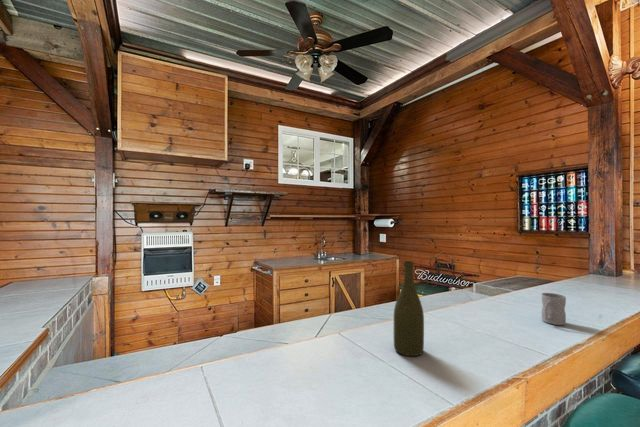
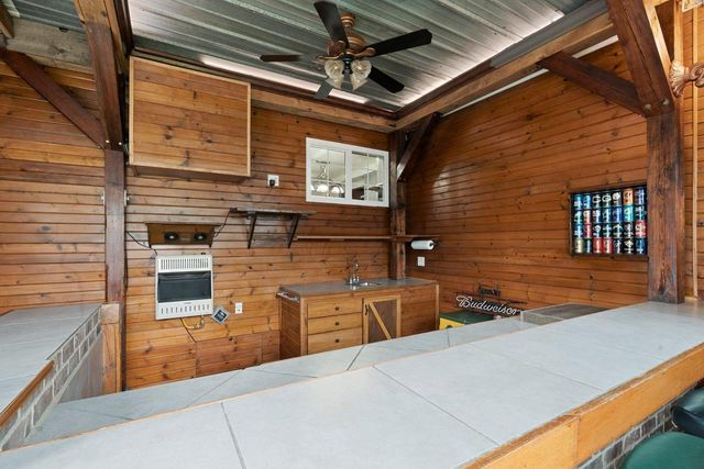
- bottle [393,260,425,357]
- mug [541,292,567,326]
